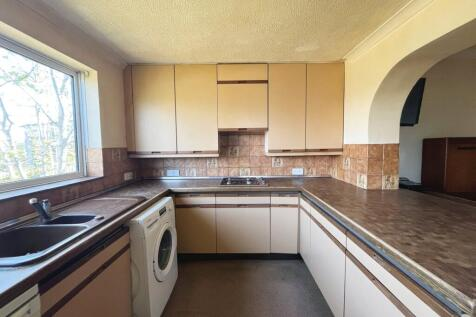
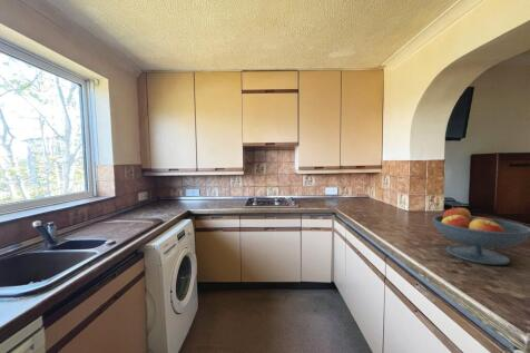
+ fruit bowl [431,205,530,266]
